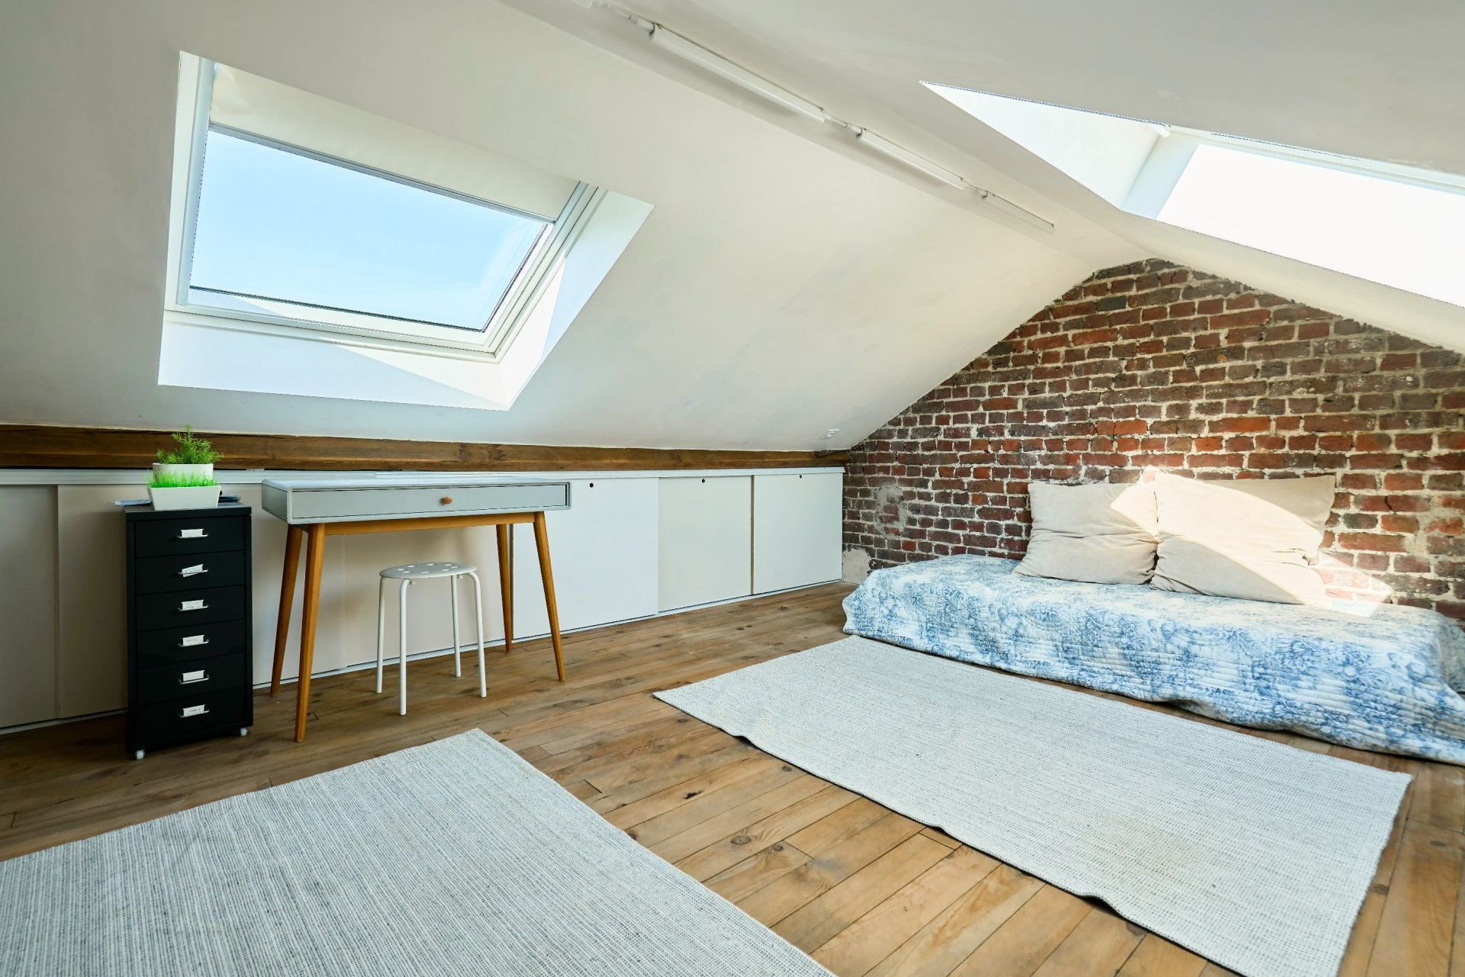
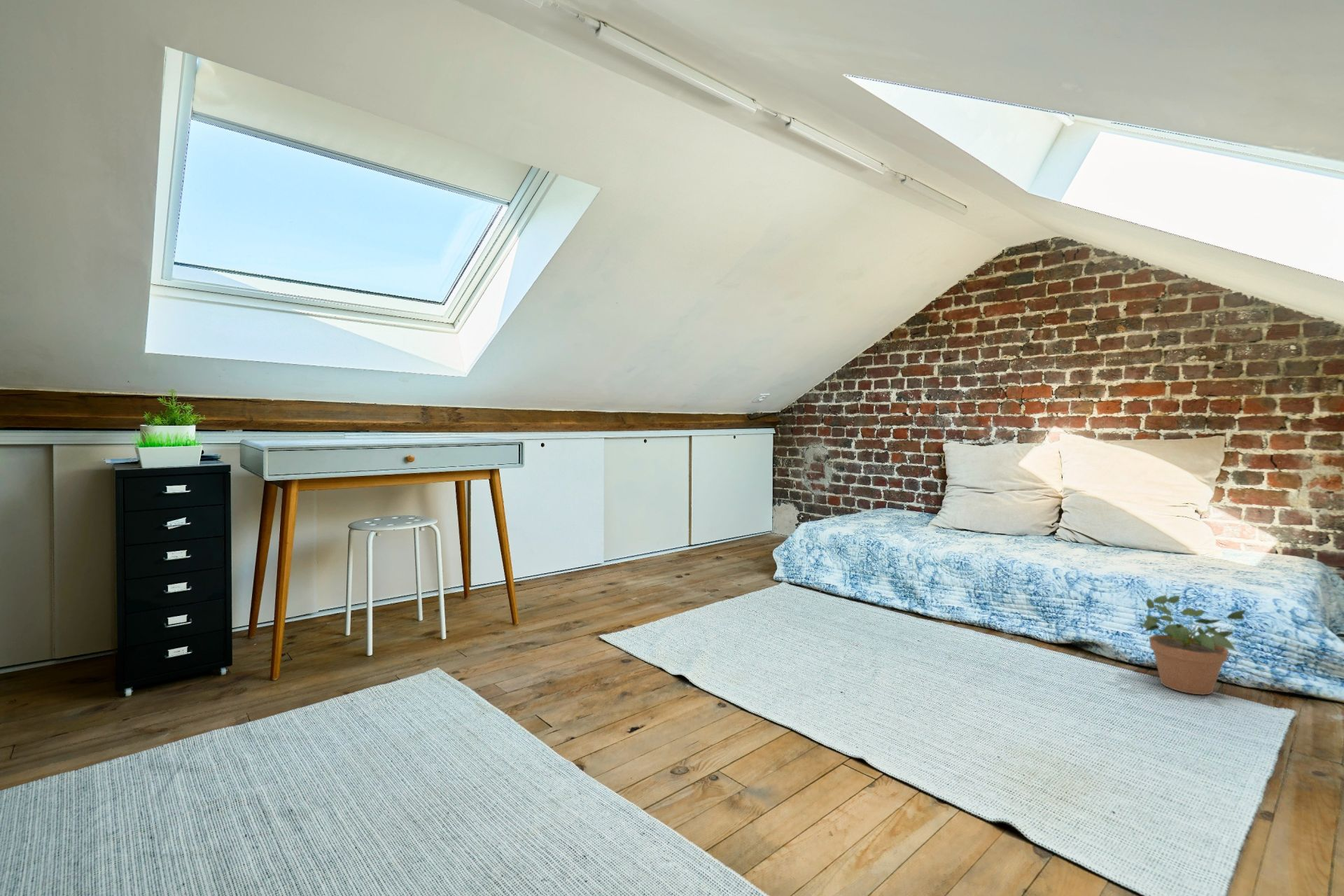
+ potted plant [1135,594,1263,696]
